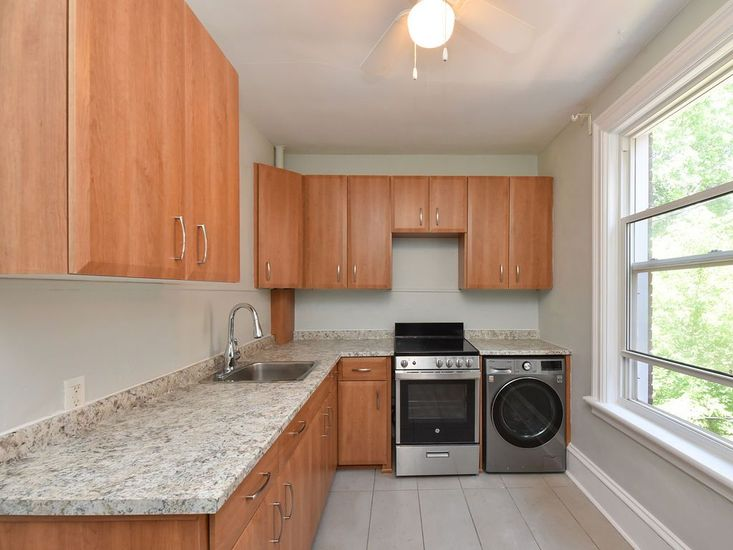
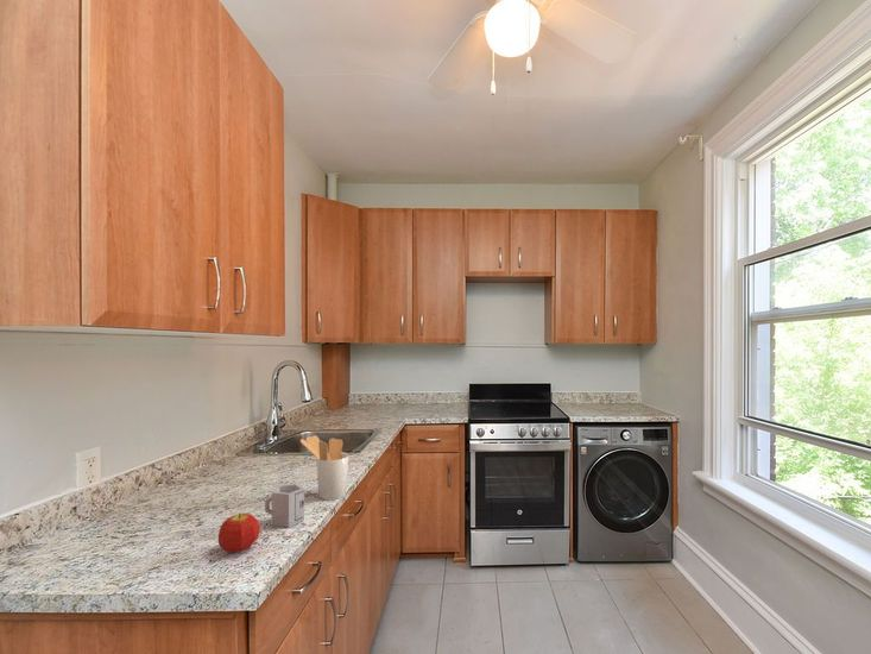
+ fruit [217,511,261,554]
+ utensil holder [299,434,349,502]
+ cup [264,483,305,529]
